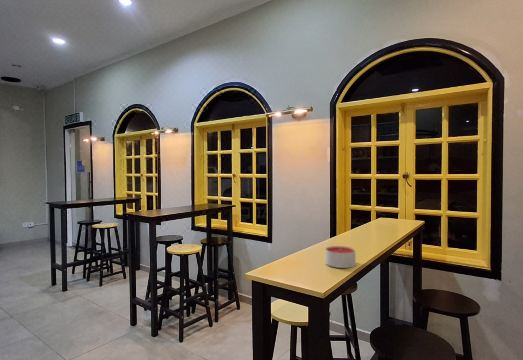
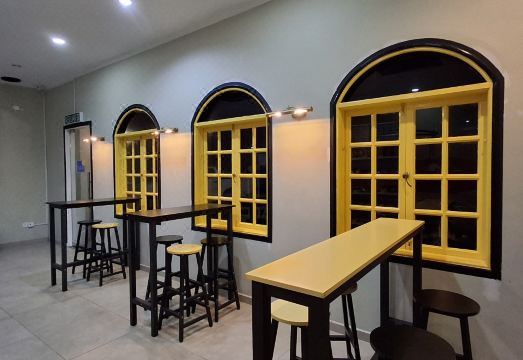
- candle [325,245,357,269]
